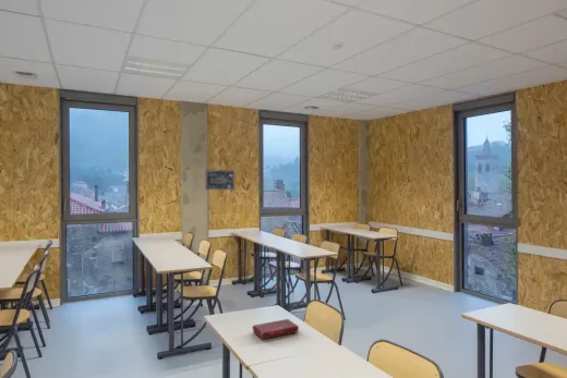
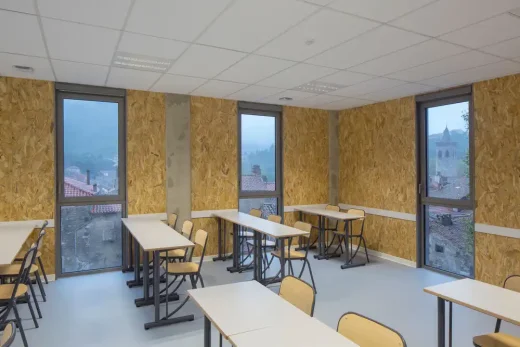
- book [251,318,300,341]
- wall art [205,169,236,191]
